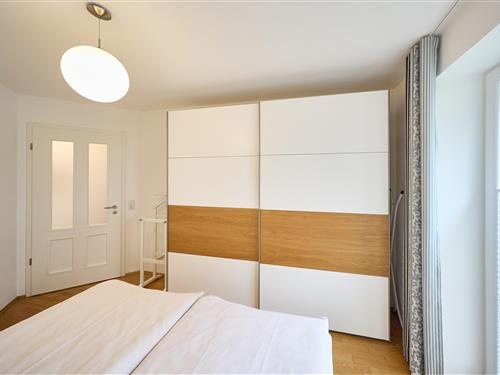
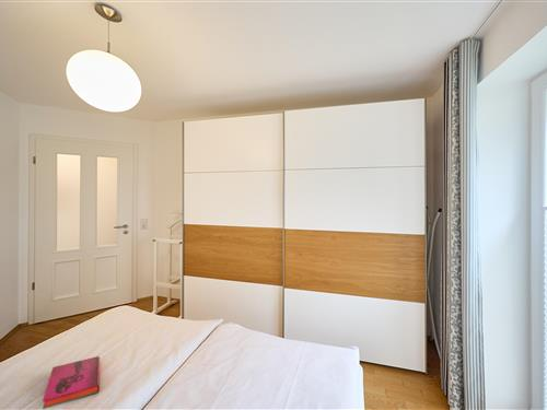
+ hardback book [42,355,101,410]
